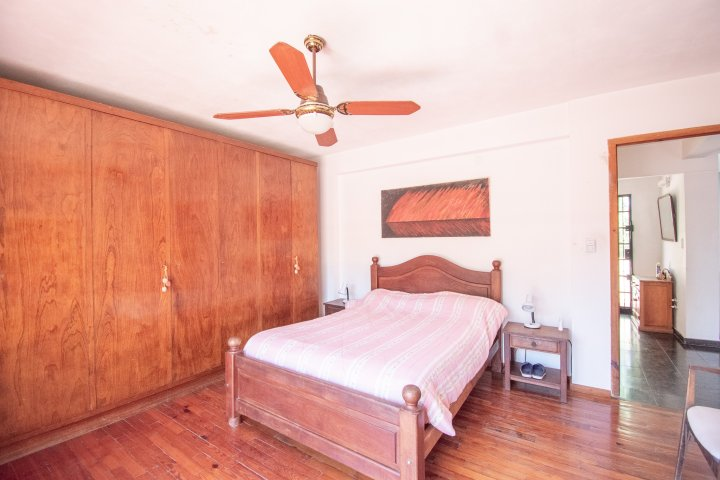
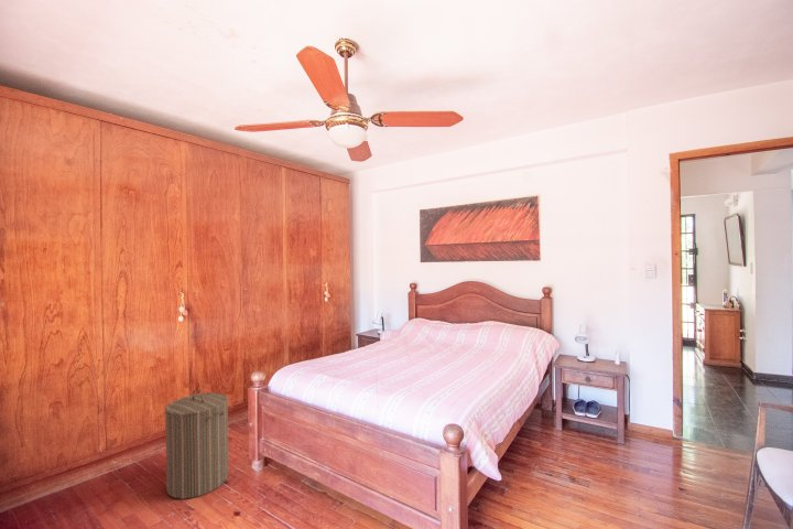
+ laundry hamper [164,388,230,500]
